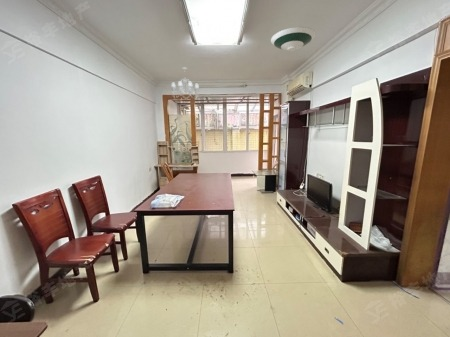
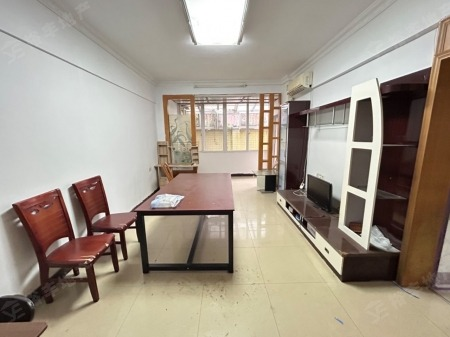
- chandelier [170,67,201,100]
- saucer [270,26,316,52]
